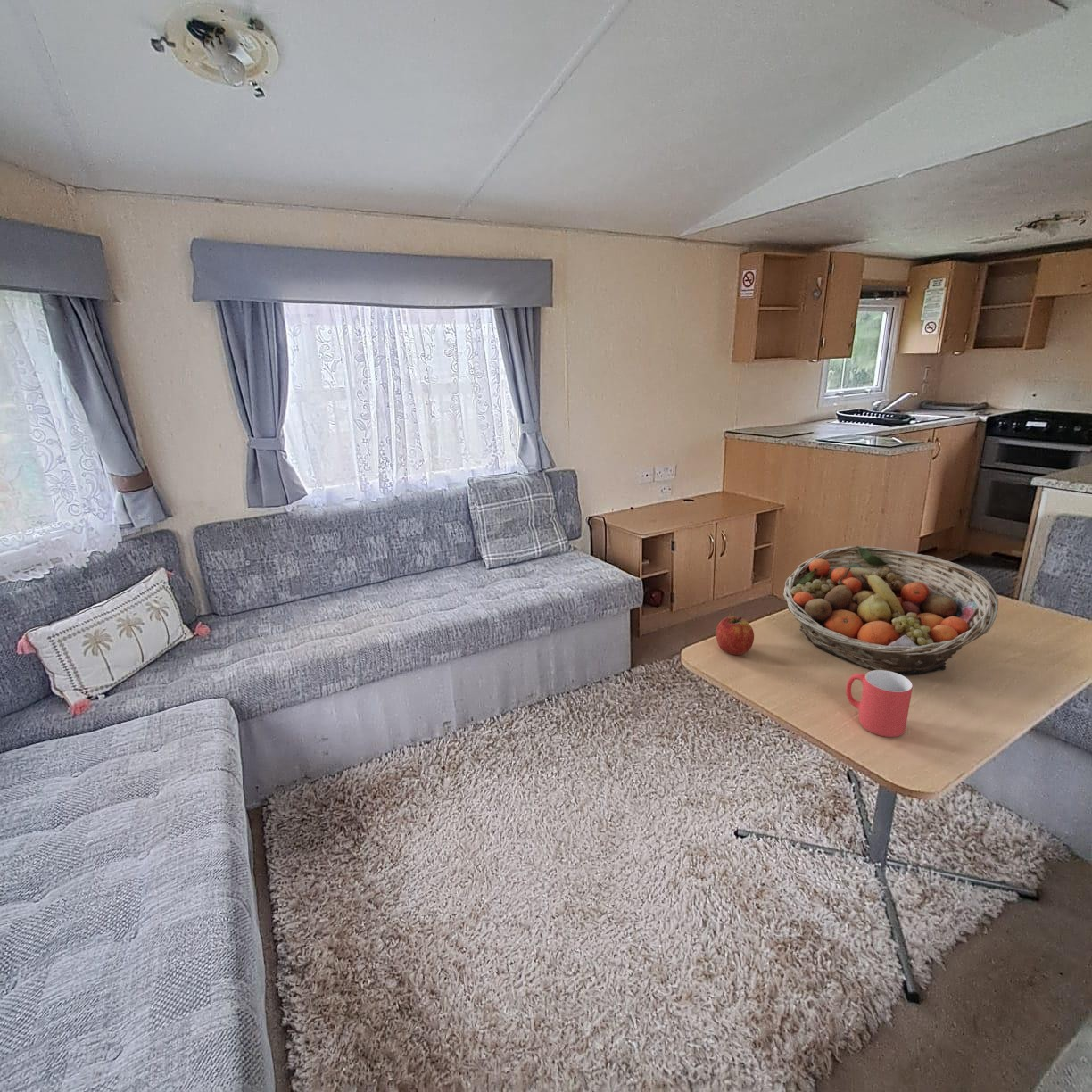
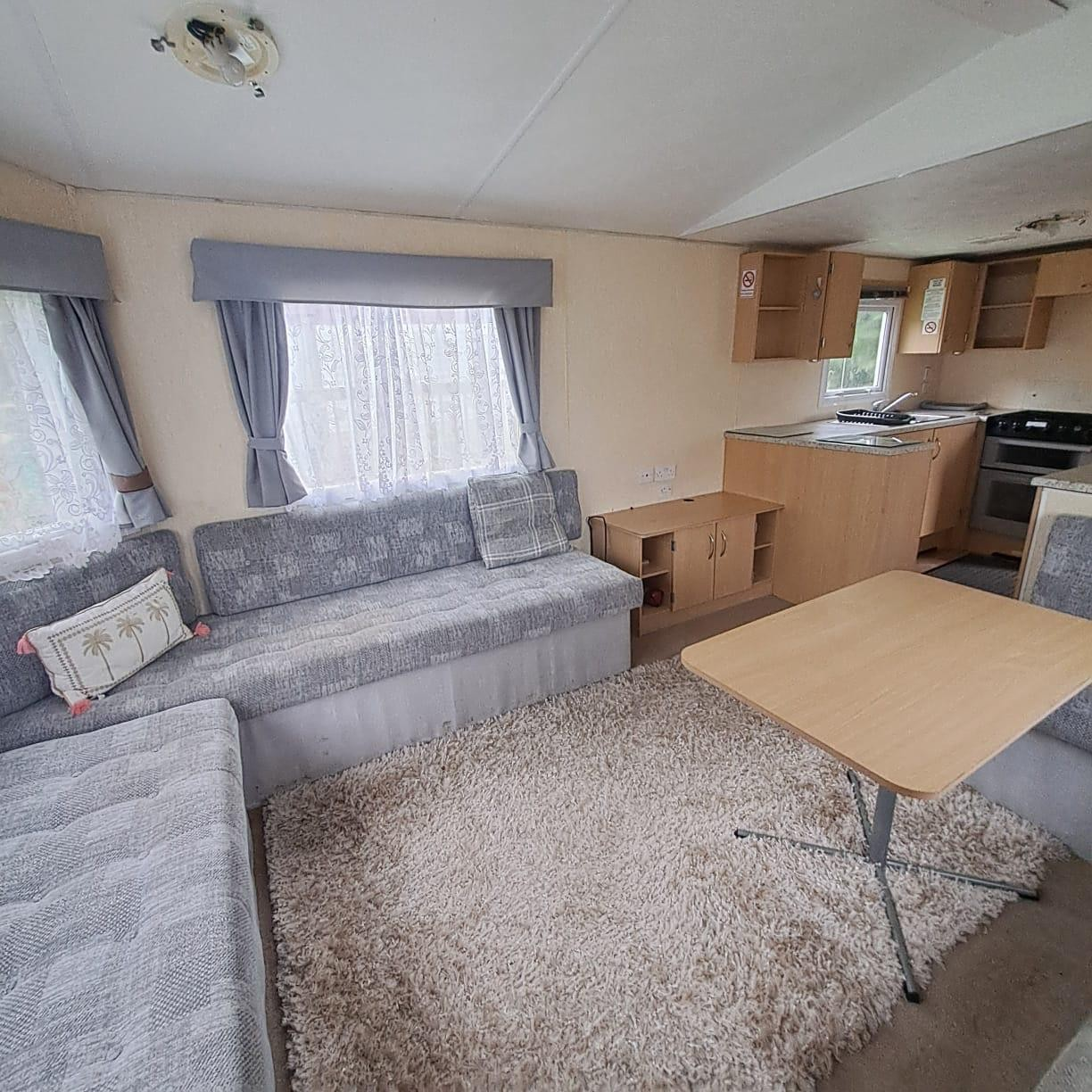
- apple [716,616,755,656]
- fruit basket [782,545,999,676]
- mug [845,670,914,738]
